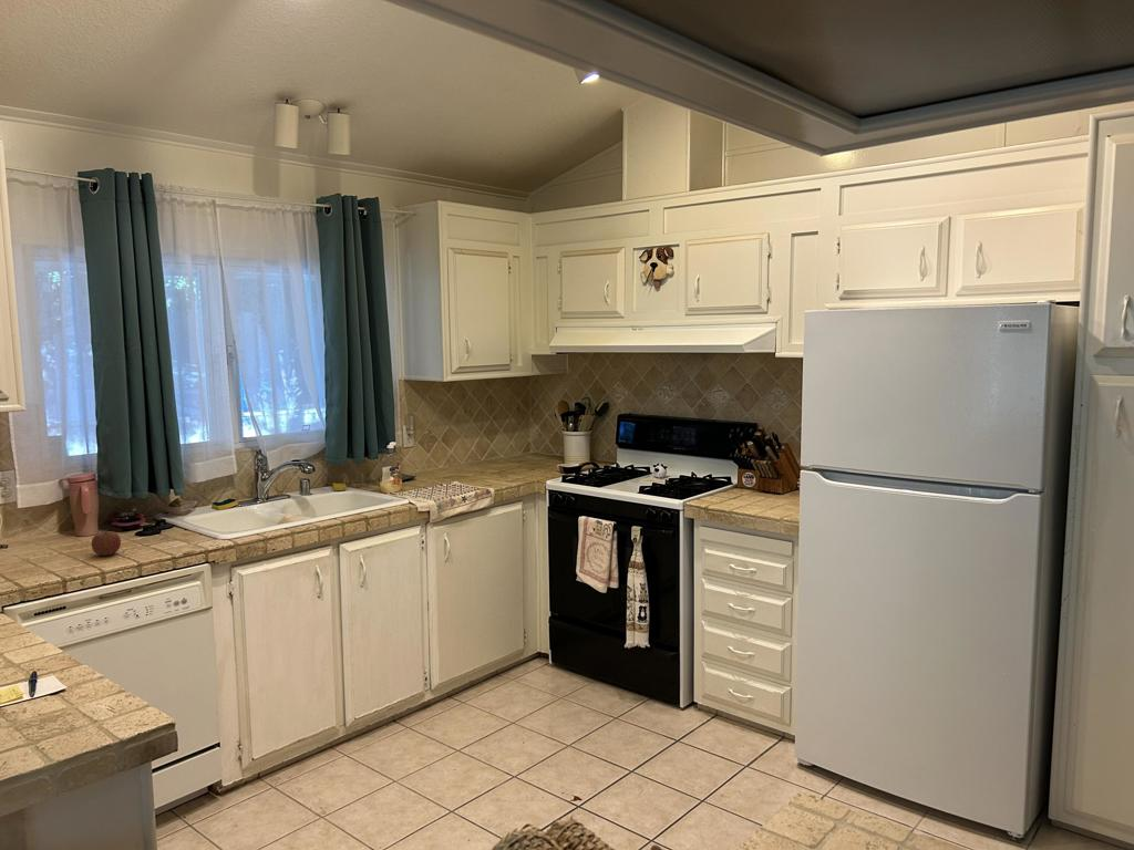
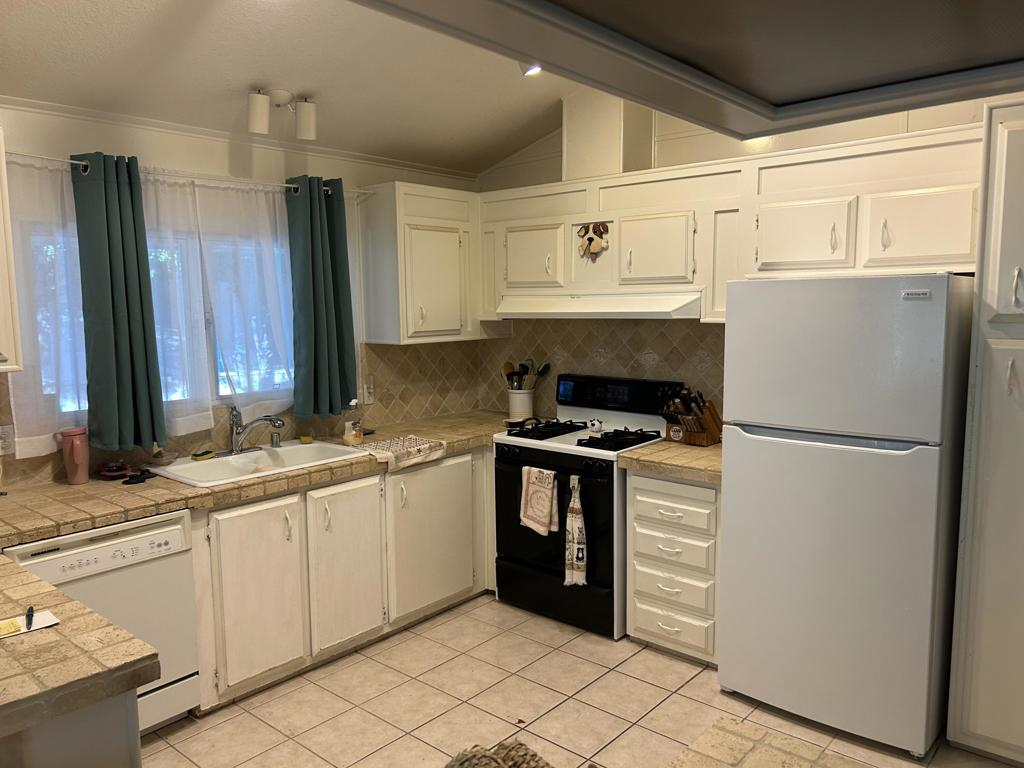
- apple [91,530,122,557]
